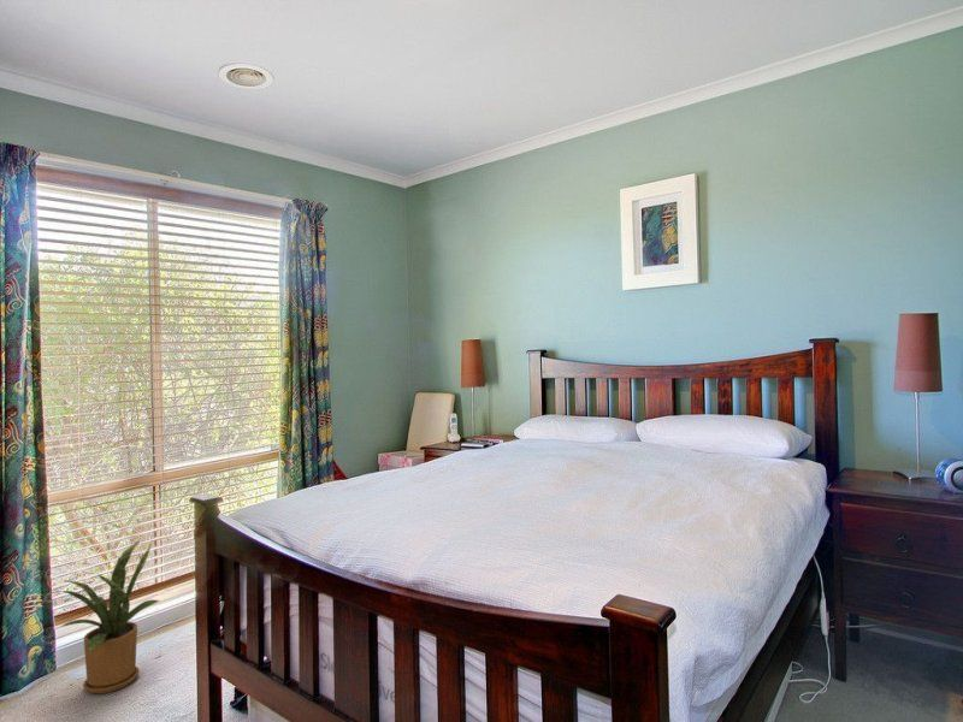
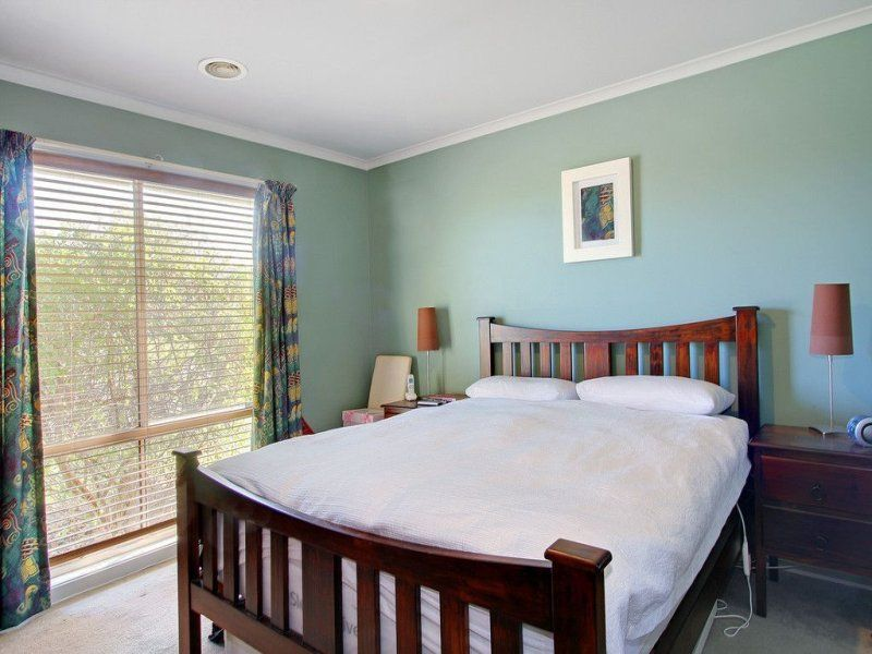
- house plant [43,539,160,694]
